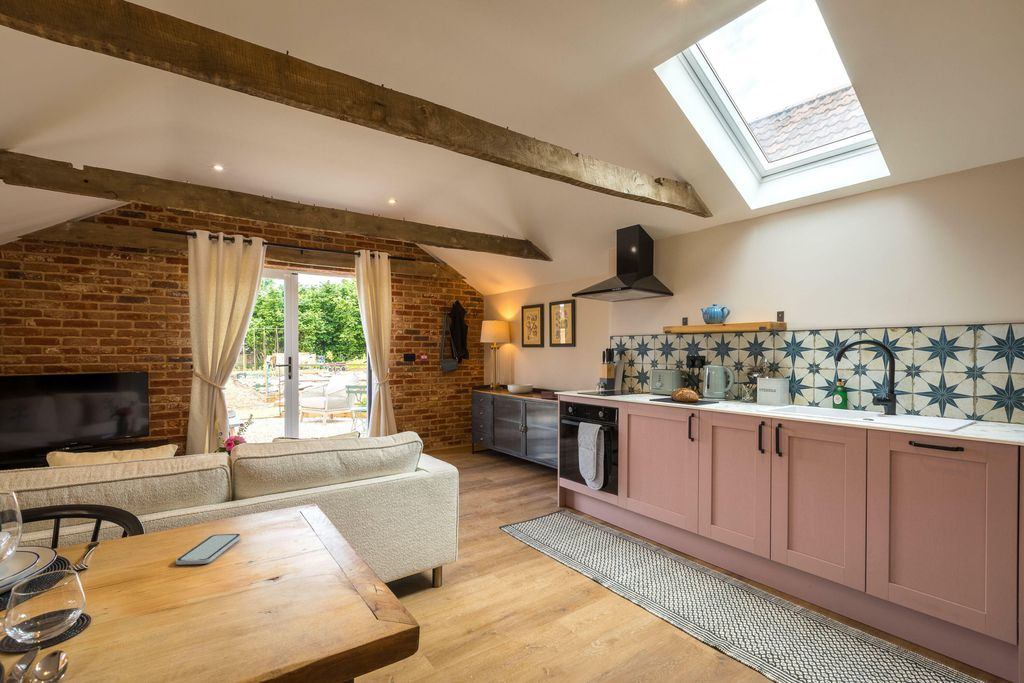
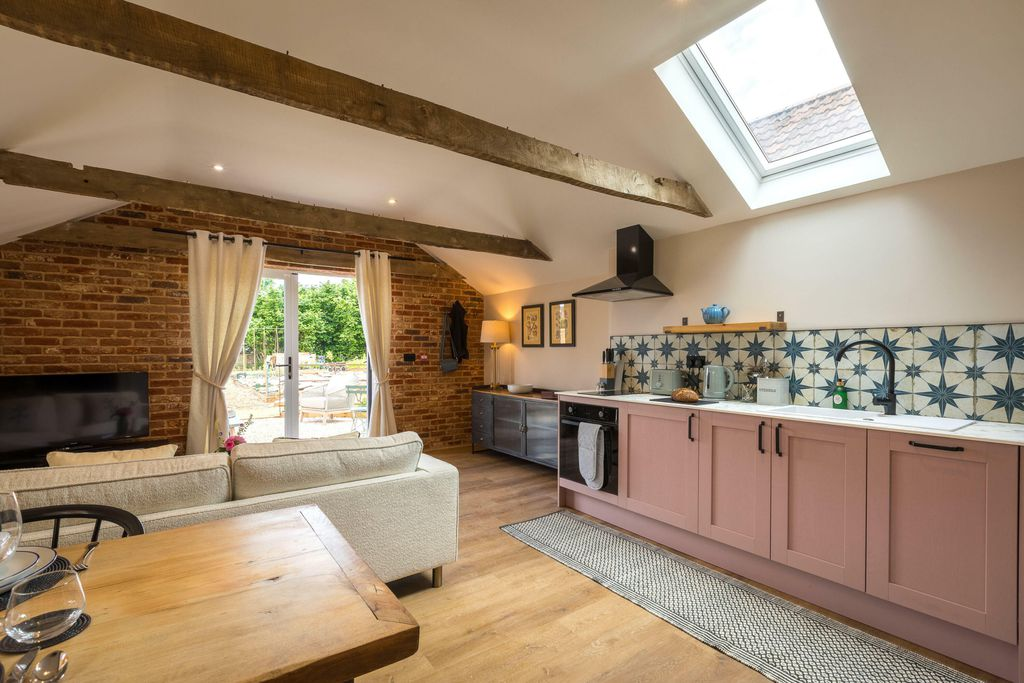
- smartphone [175,533,242,566]
